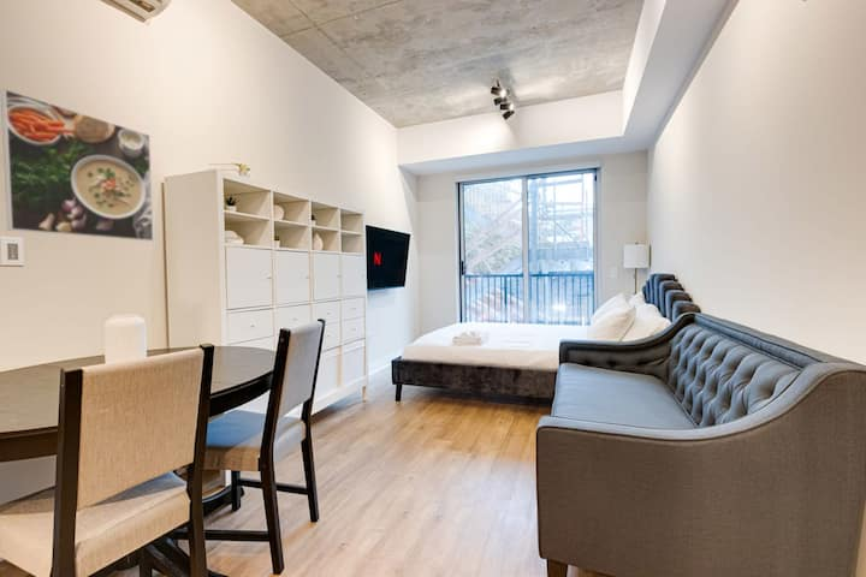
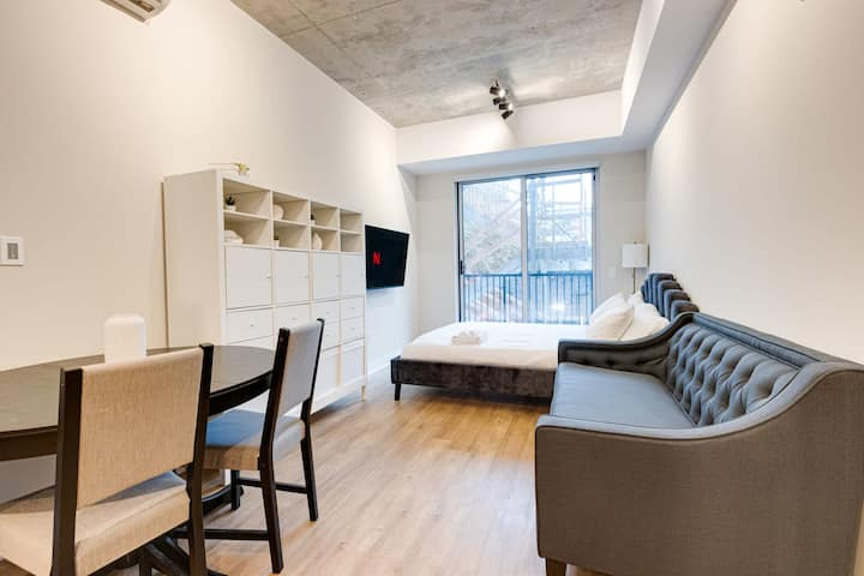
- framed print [0,88,154,243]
